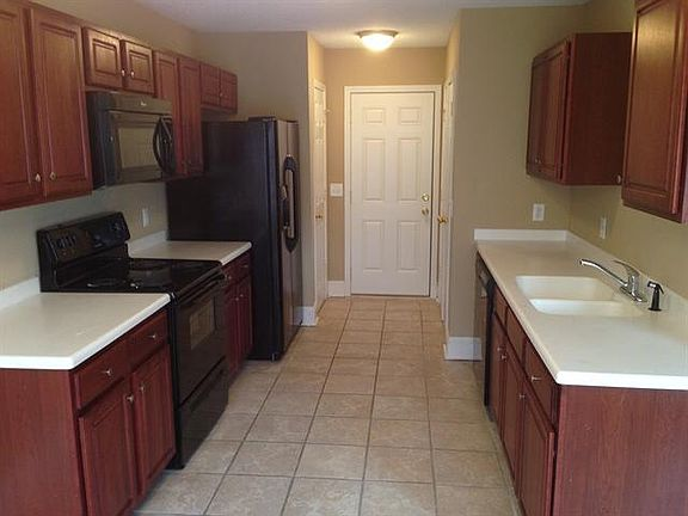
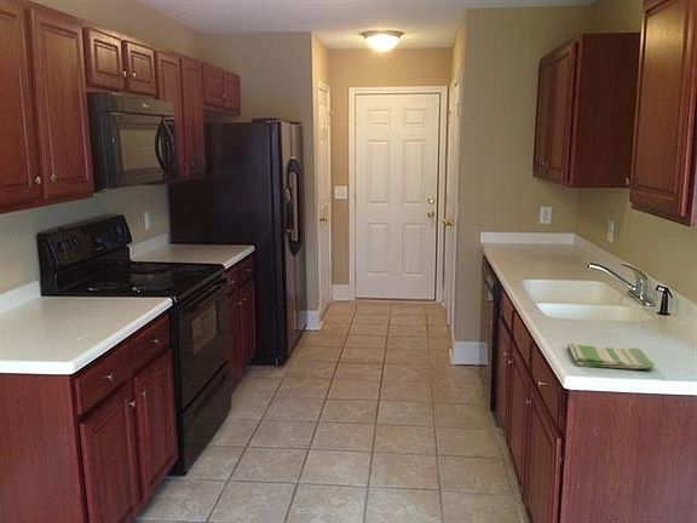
+ dish towel [566,343,655,370]
